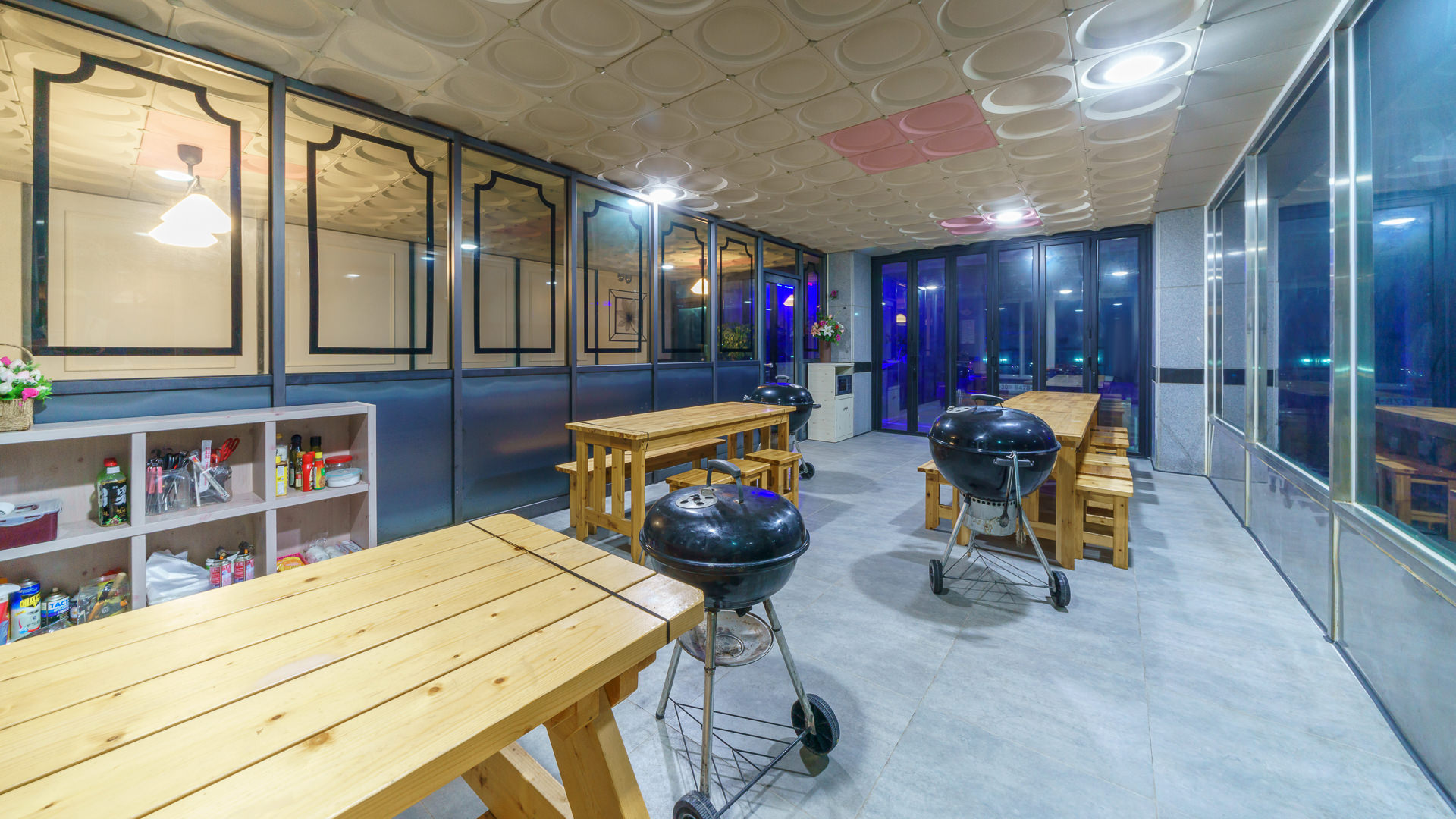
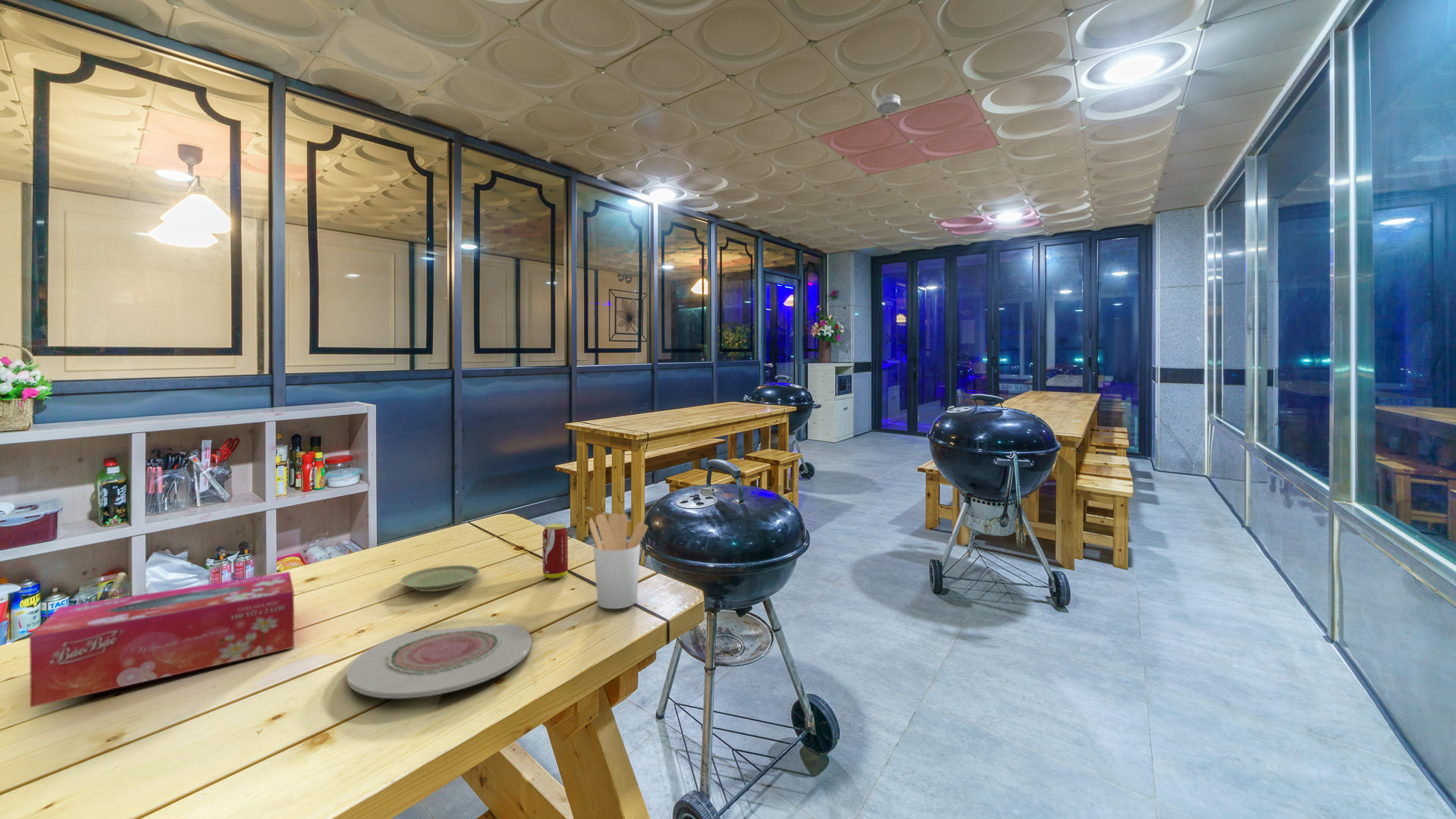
+ utensil holder [588,513,648,610]
+ smoke detector [876,93,901,115]
+ tissue box [29,571,295,708]
+ plate [399,564,480,592]
+ plate [346,623,532,699]
+ beverage can [542,522,569,579]
